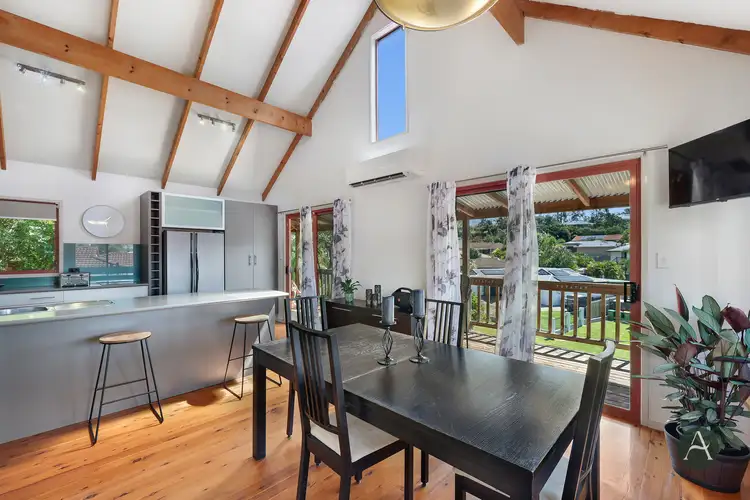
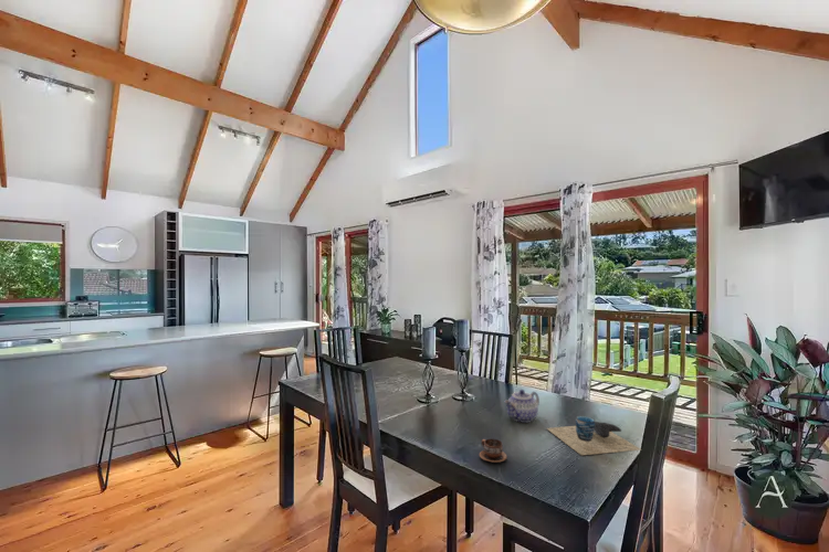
+ cup [546,415,641,456]
+ teapot [503,389,541,424]
+ cup [479,438,507,464]
